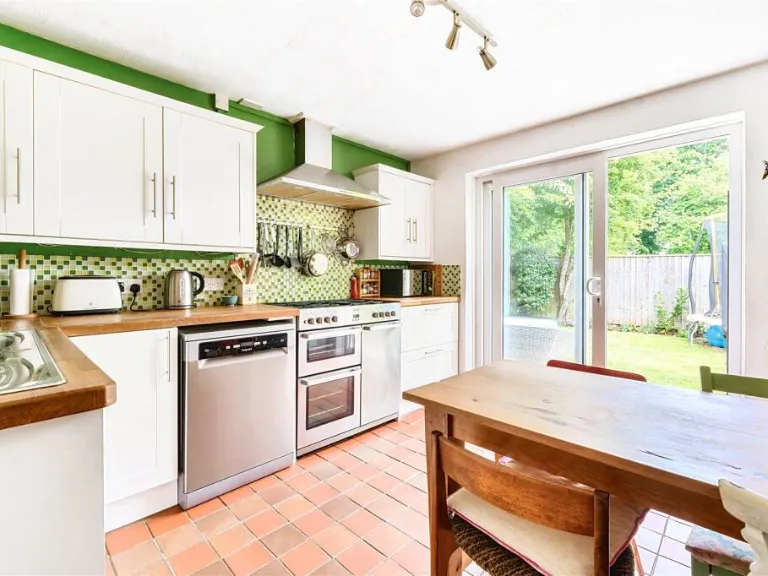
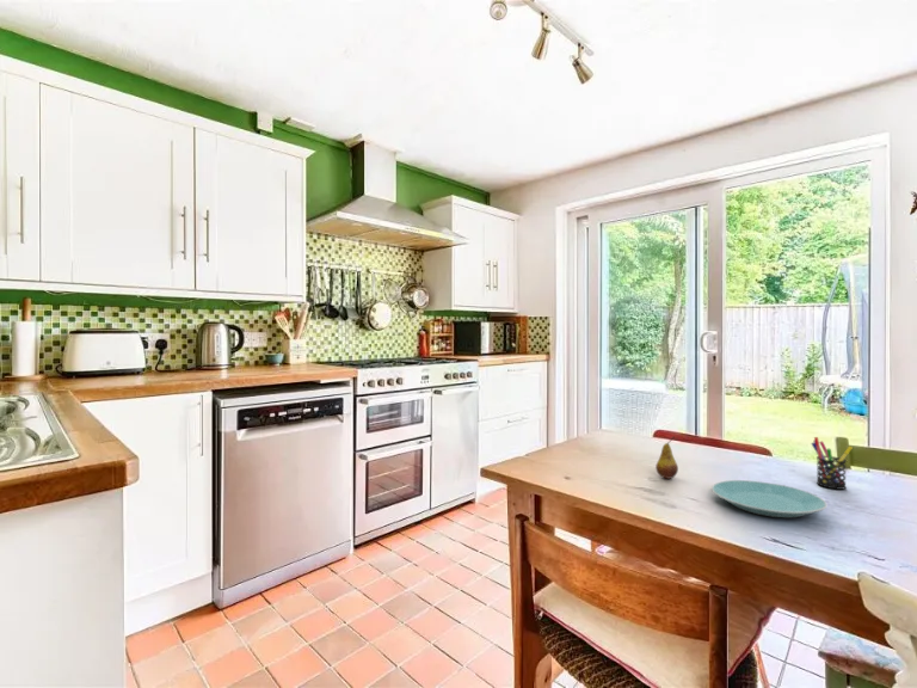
+ fruit [654,435,679,480]
+ pen holder [810,436,854,491]
+ plate [710,479,829,518]
